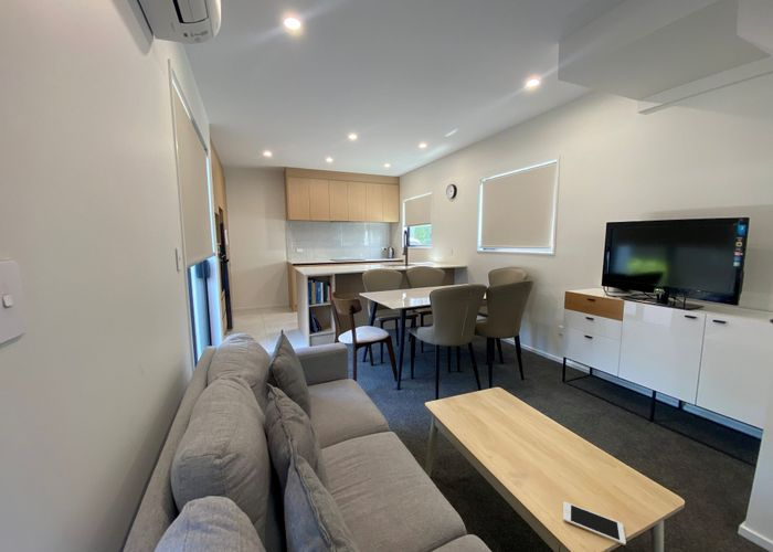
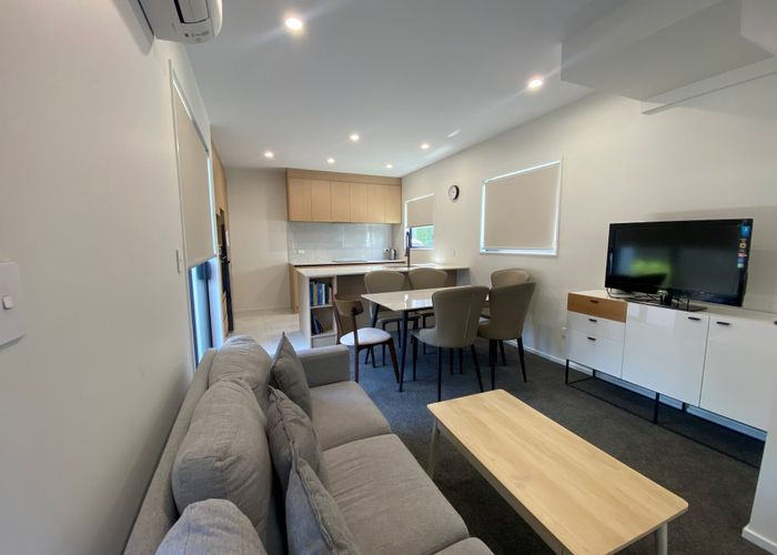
- cell phone [562,501,627,546]
